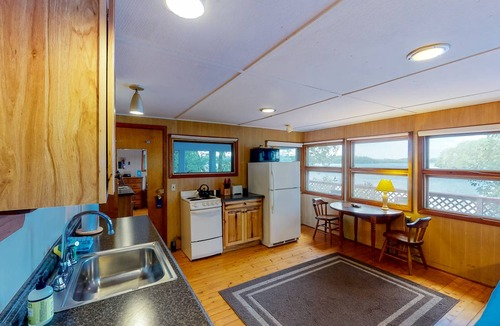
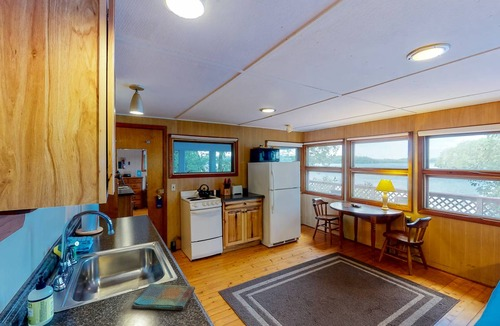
+ dish towel [130,282,196,311]
